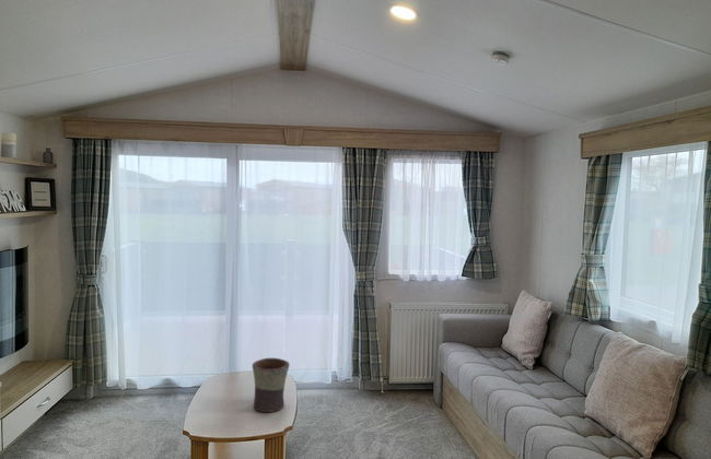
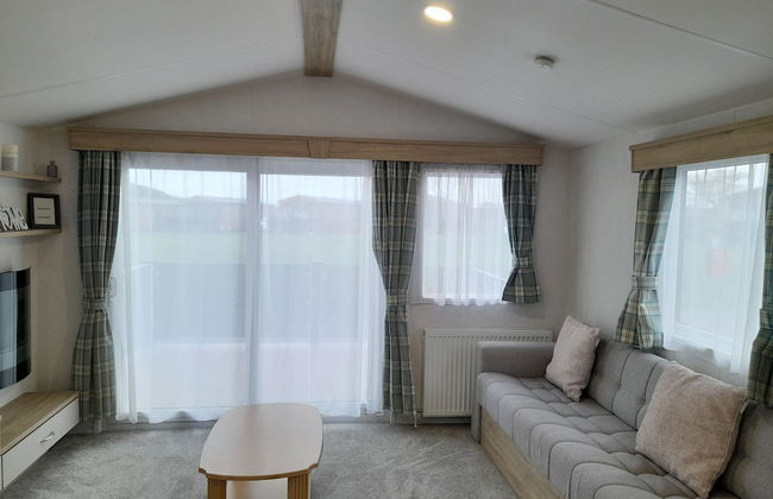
- flower pot [252,357,290,413]
